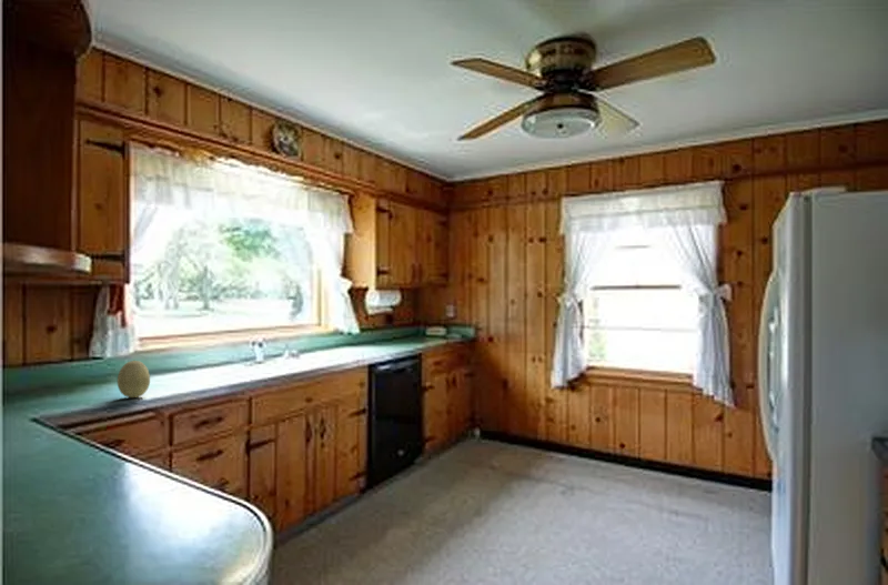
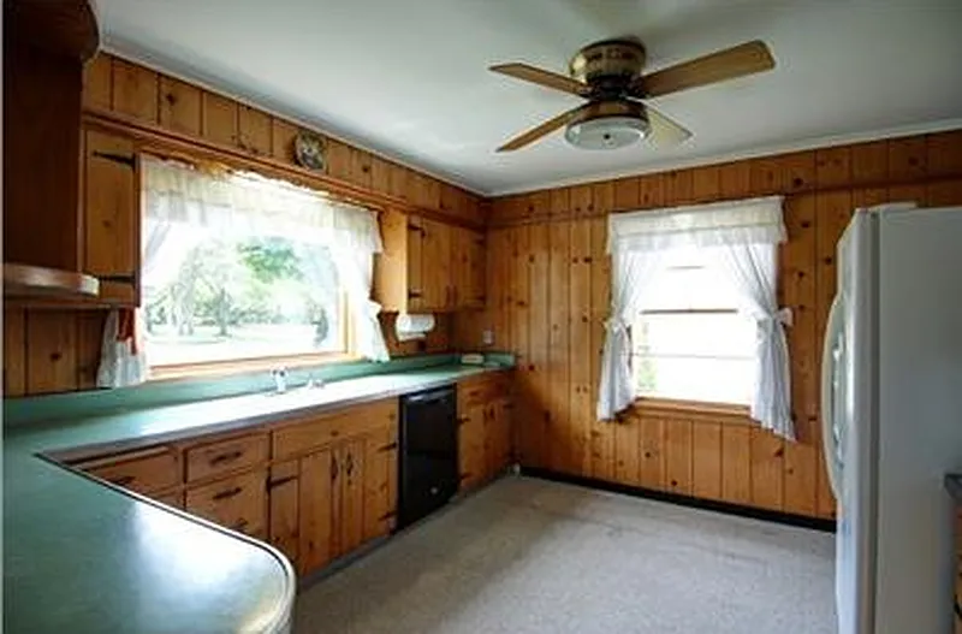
- fruit [117,360,151,399]
